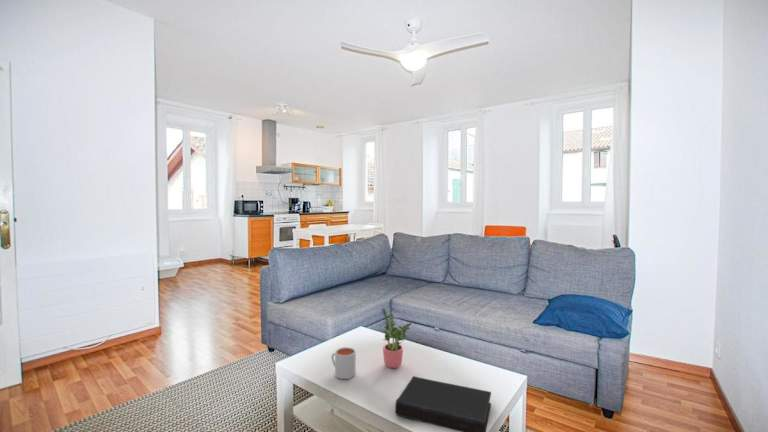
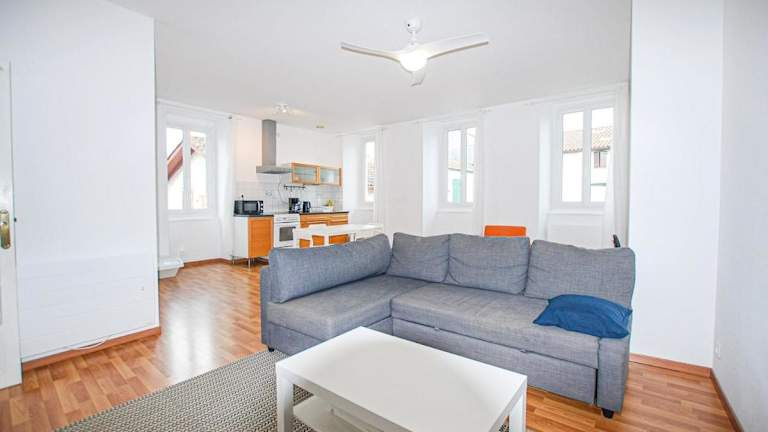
- mug [330,346,357,380]
- book [394,375,492,432]
- potted plant [381,307,413,369]
